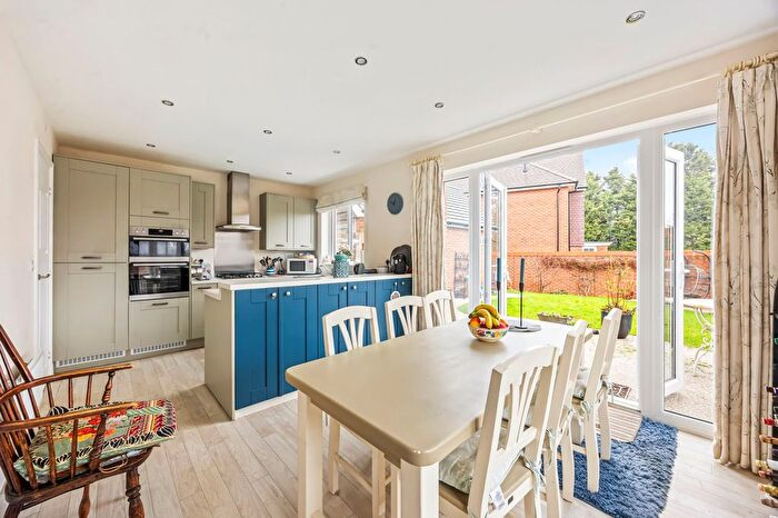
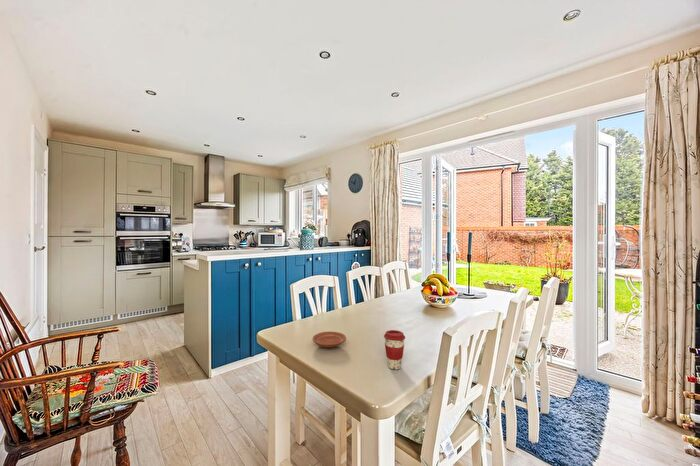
+ plate [312,331,347,349]
+ coffee cup [383,329,406,371]
